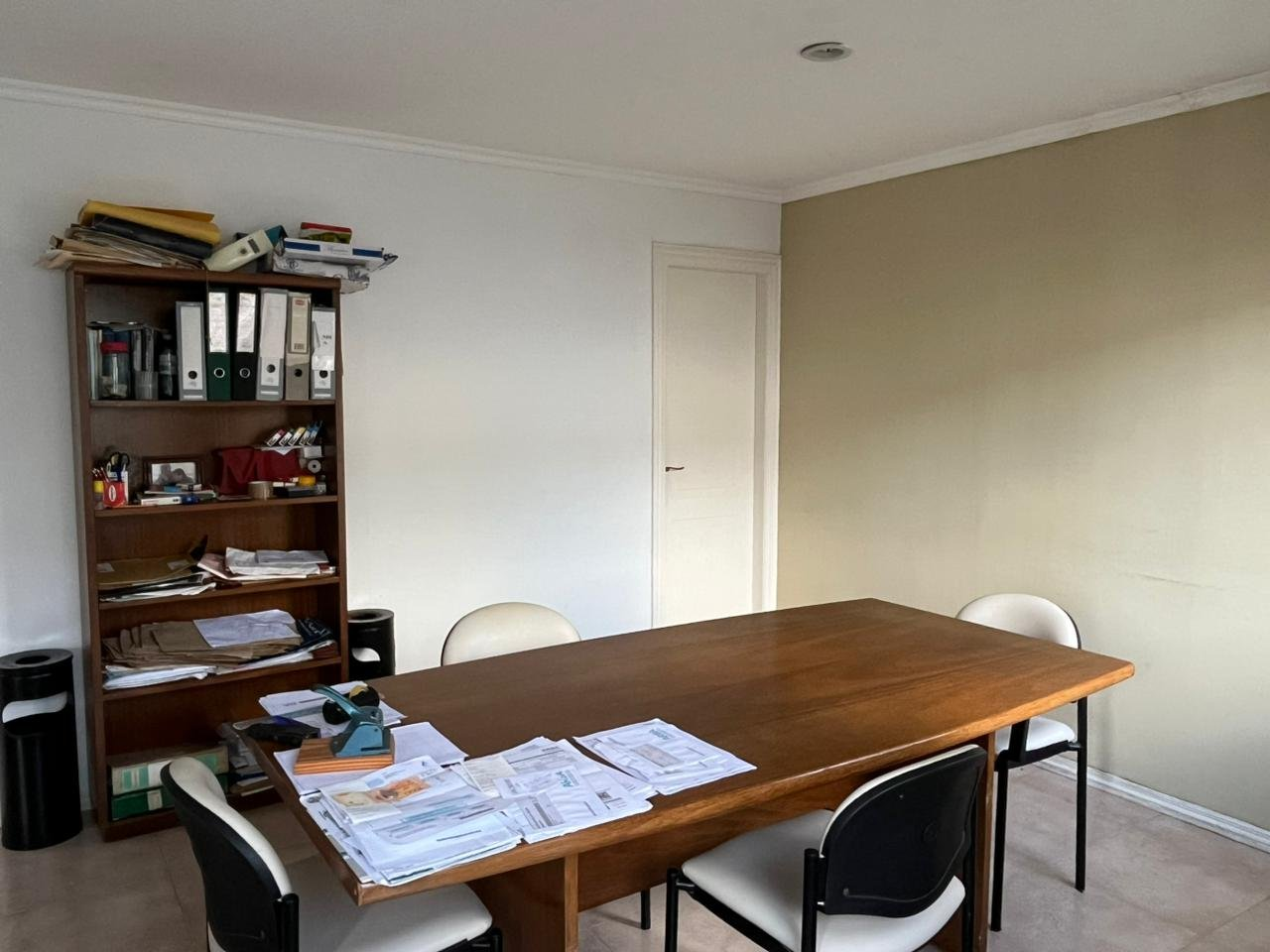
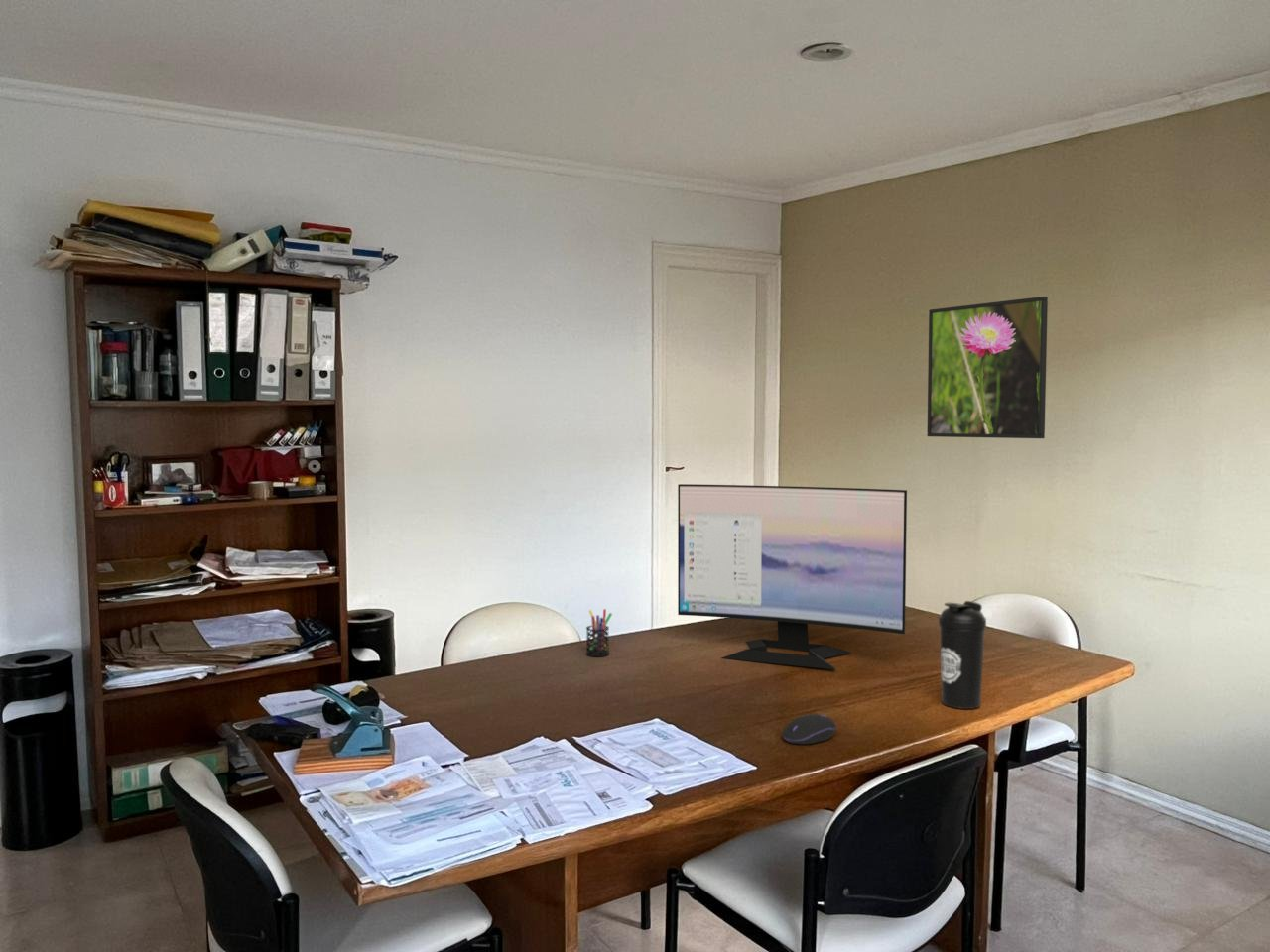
+ computer mouse [781,713,837,745]
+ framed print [926,296,1049,439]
+ water bottle [938,600,987,710]
+ pen holder [585,608,613,657]
+ computer monitor [677,483,908,670]
